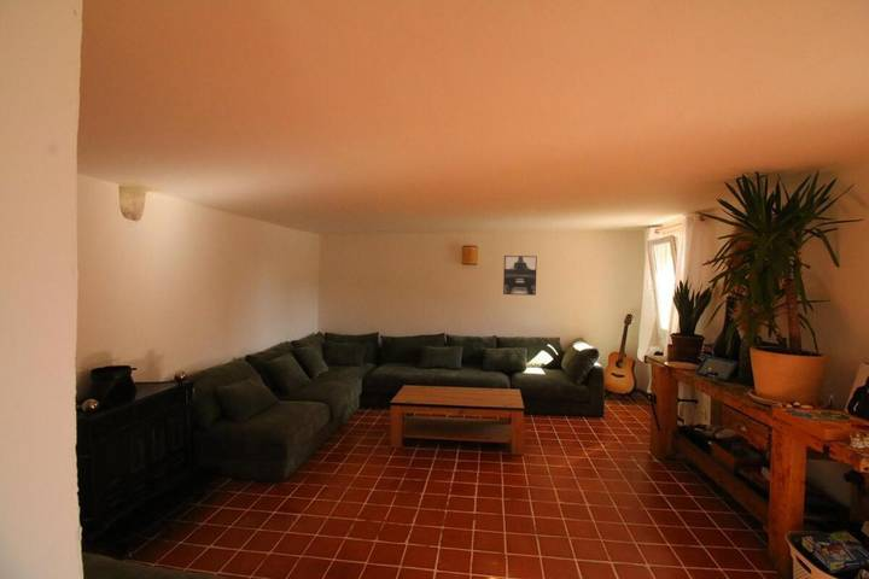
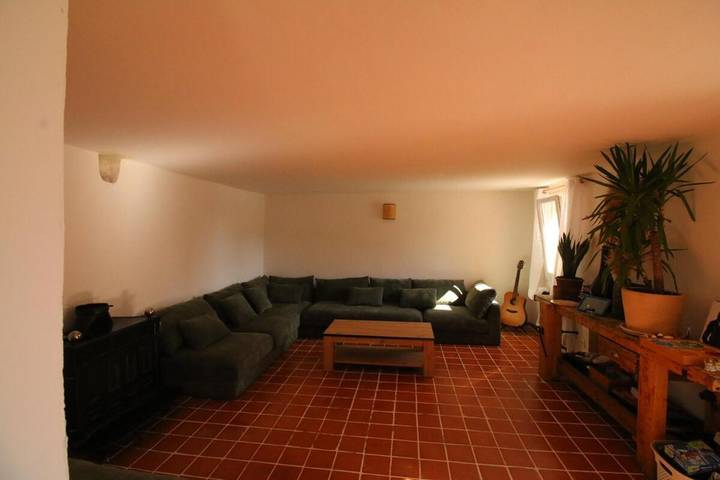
- wall art [502,255,538,297]
